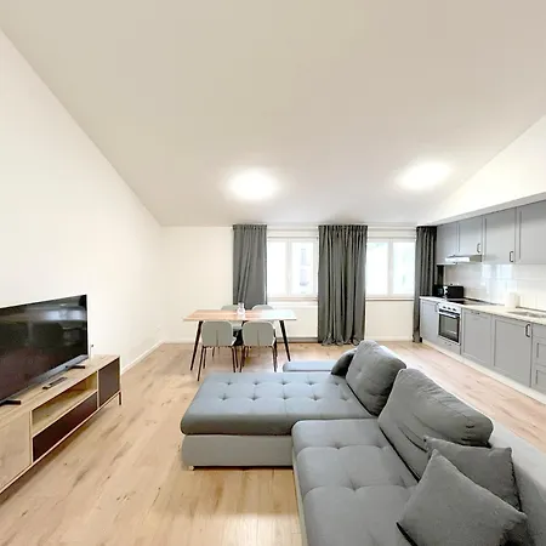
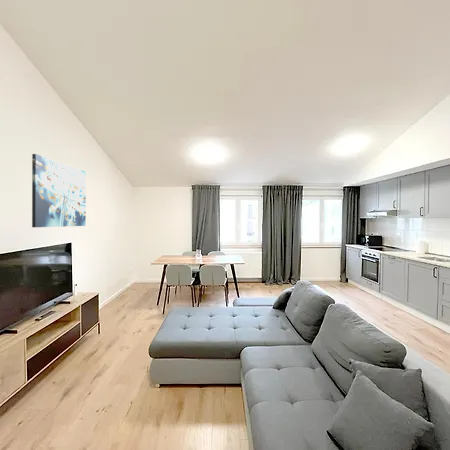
+ wall art [31,153,87,228]
